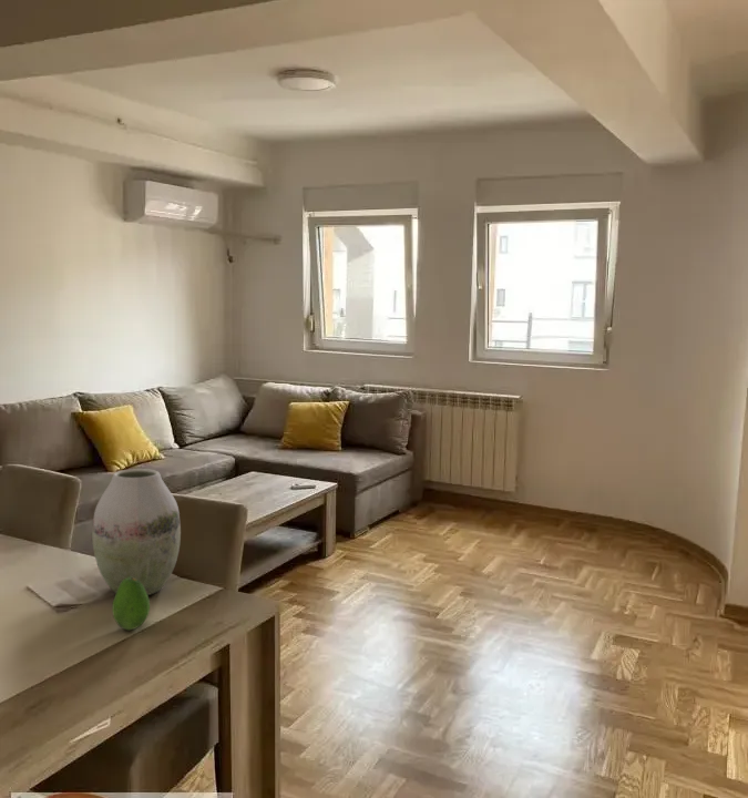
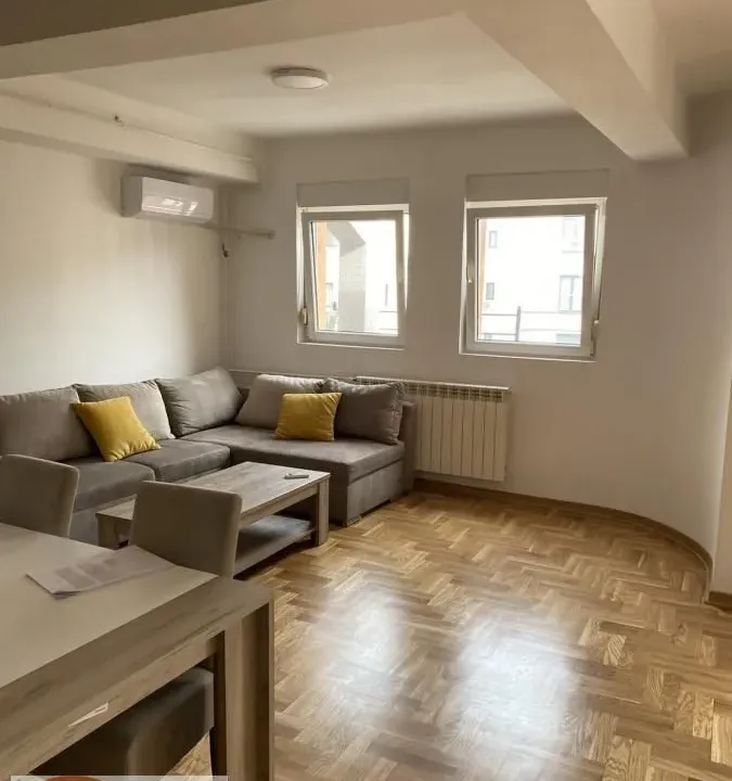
- vase [92,468,182,596]
- fruit [111,576,151,632]
